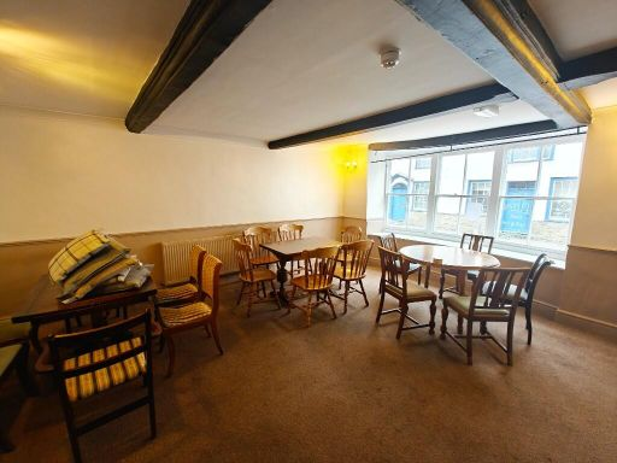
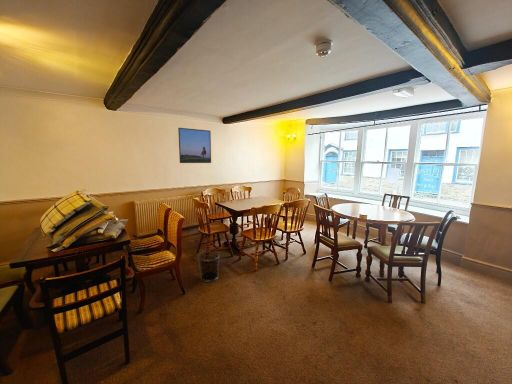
+ waste bin [197,250,221,283]
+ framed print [177,127,212,164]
